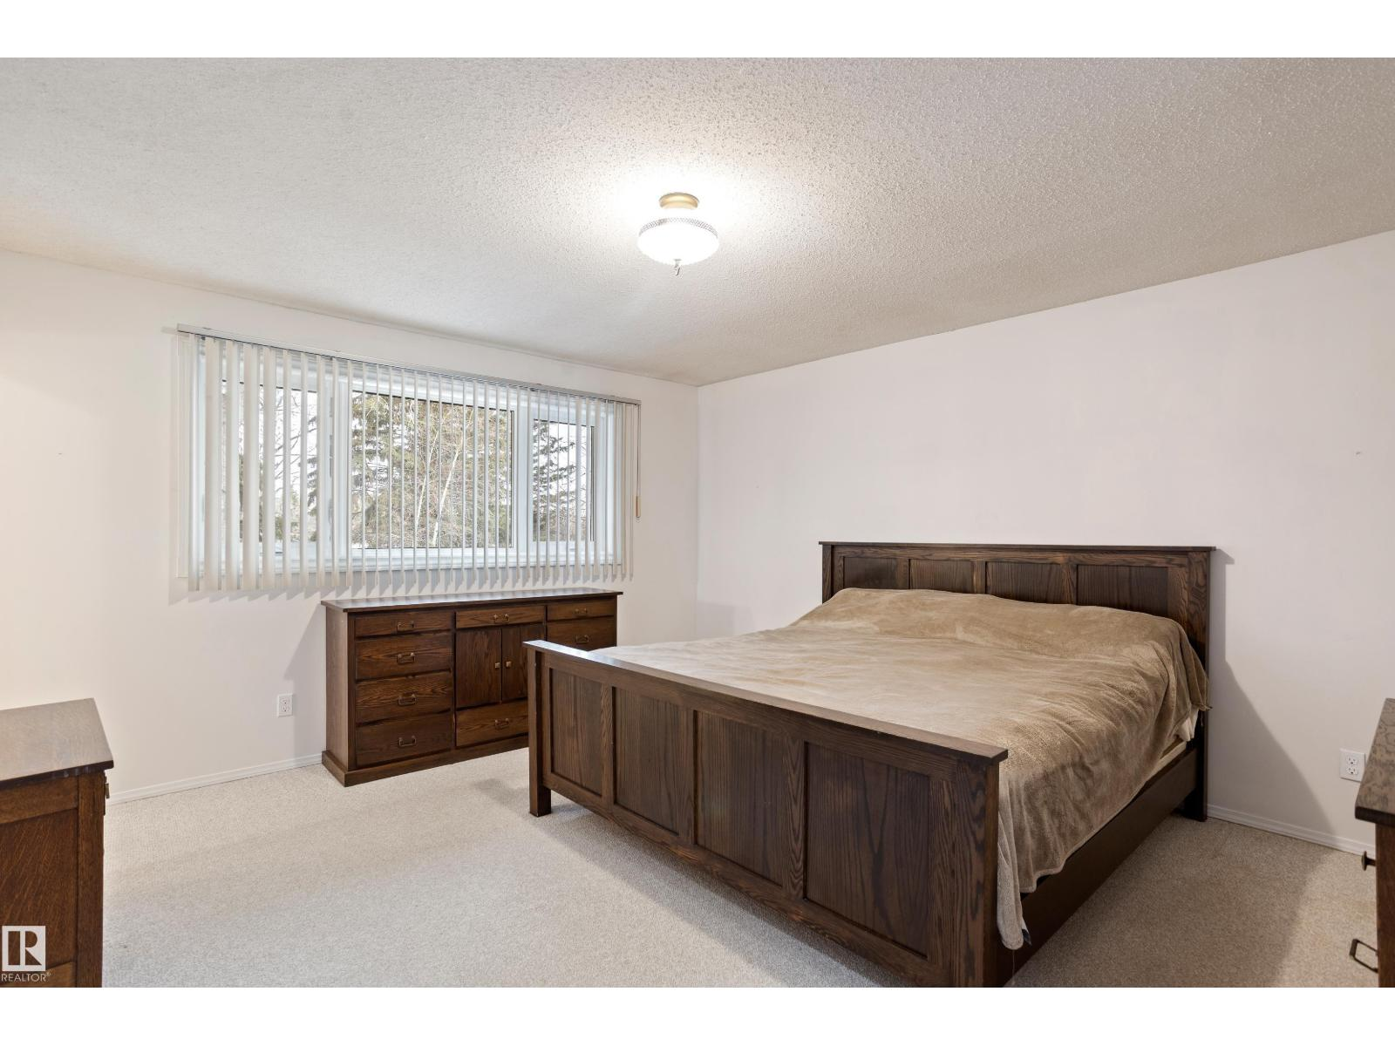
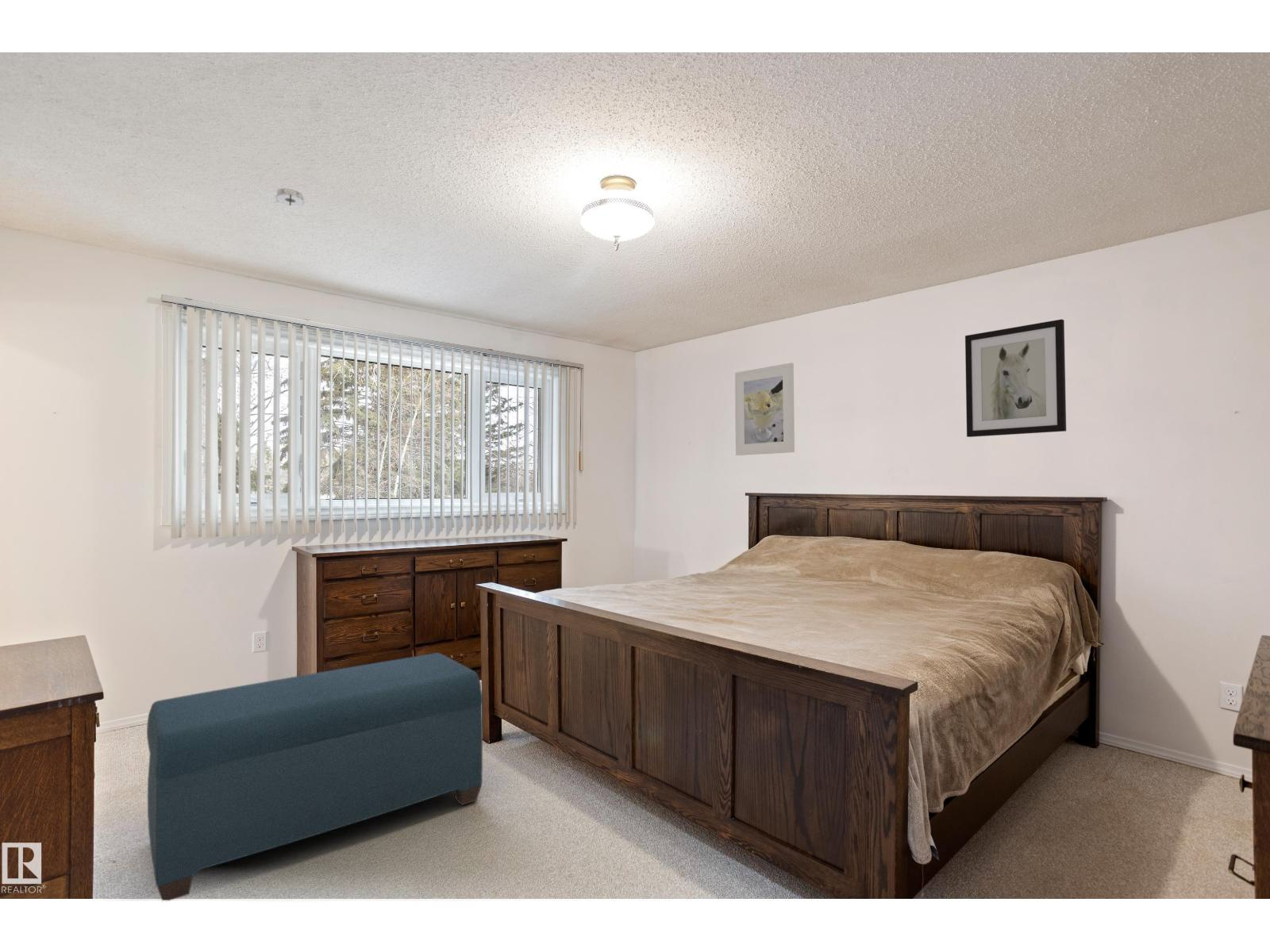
+ wall art [964,318,1067,438]
+ bench [146,652,483,901]
+ smoke detector [272,187,307,206]
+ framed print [734,362,795,456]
